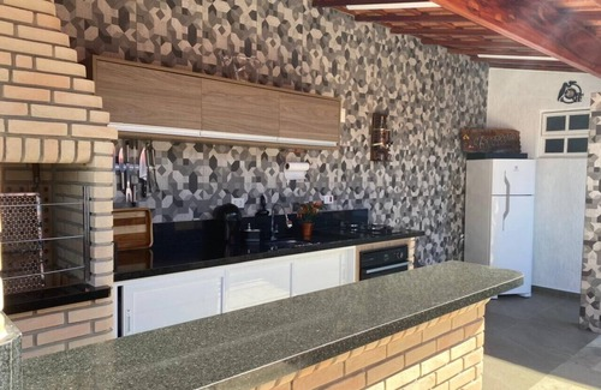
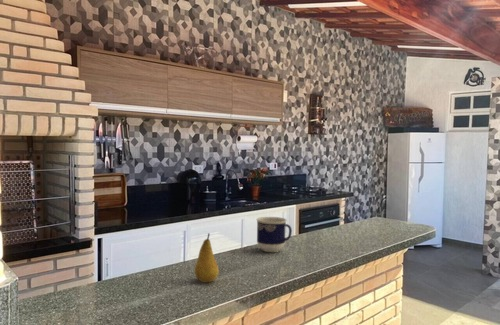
+ fruit [194,232,220,283]
+ cup [256,216,293,253]
